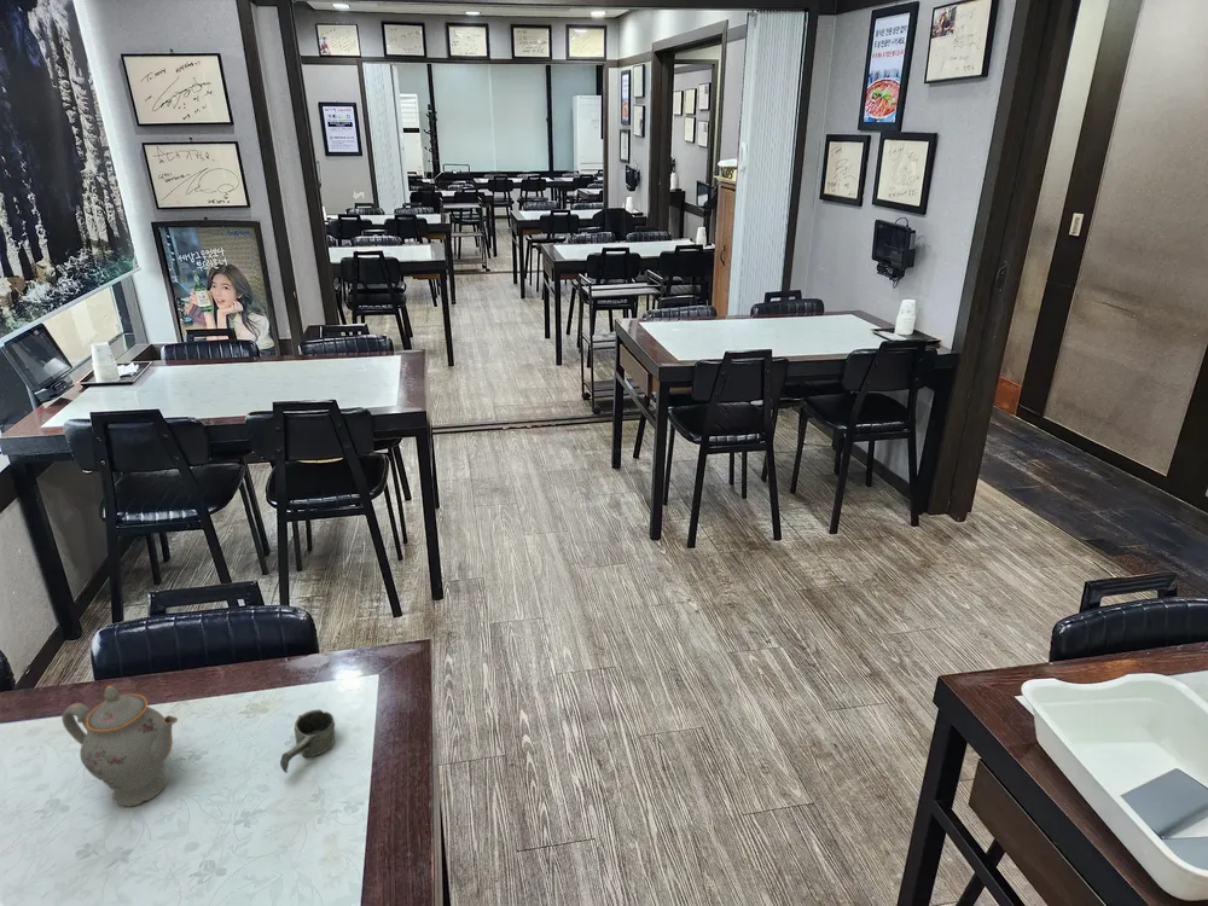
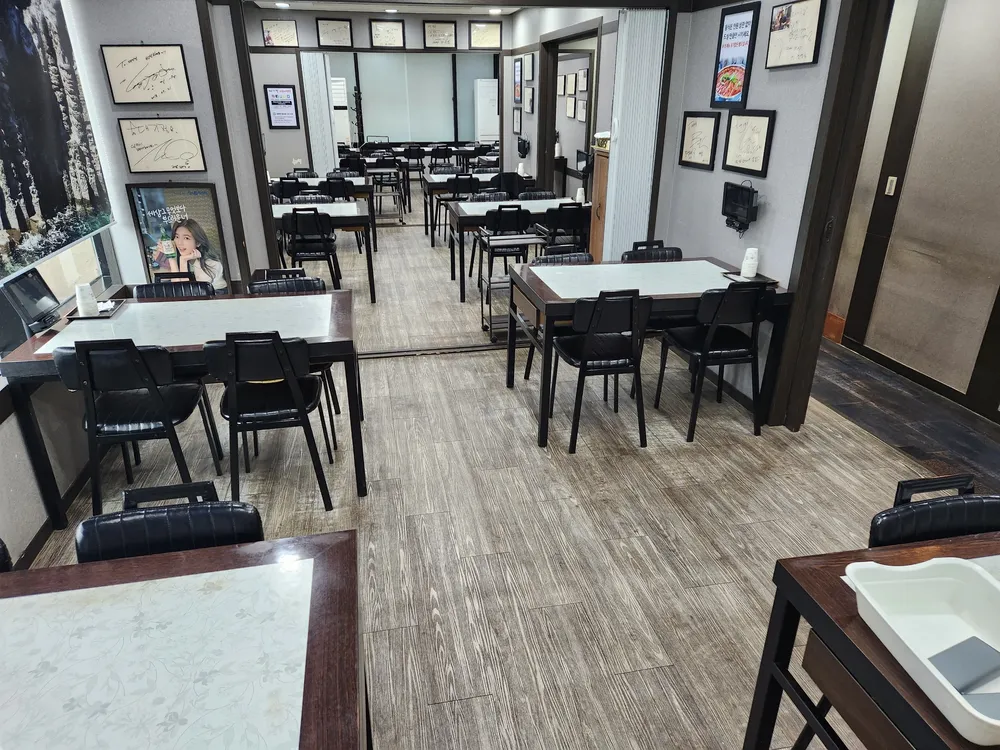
- chinaware [60,685,179,808]
- cup [279,708,336,774]
